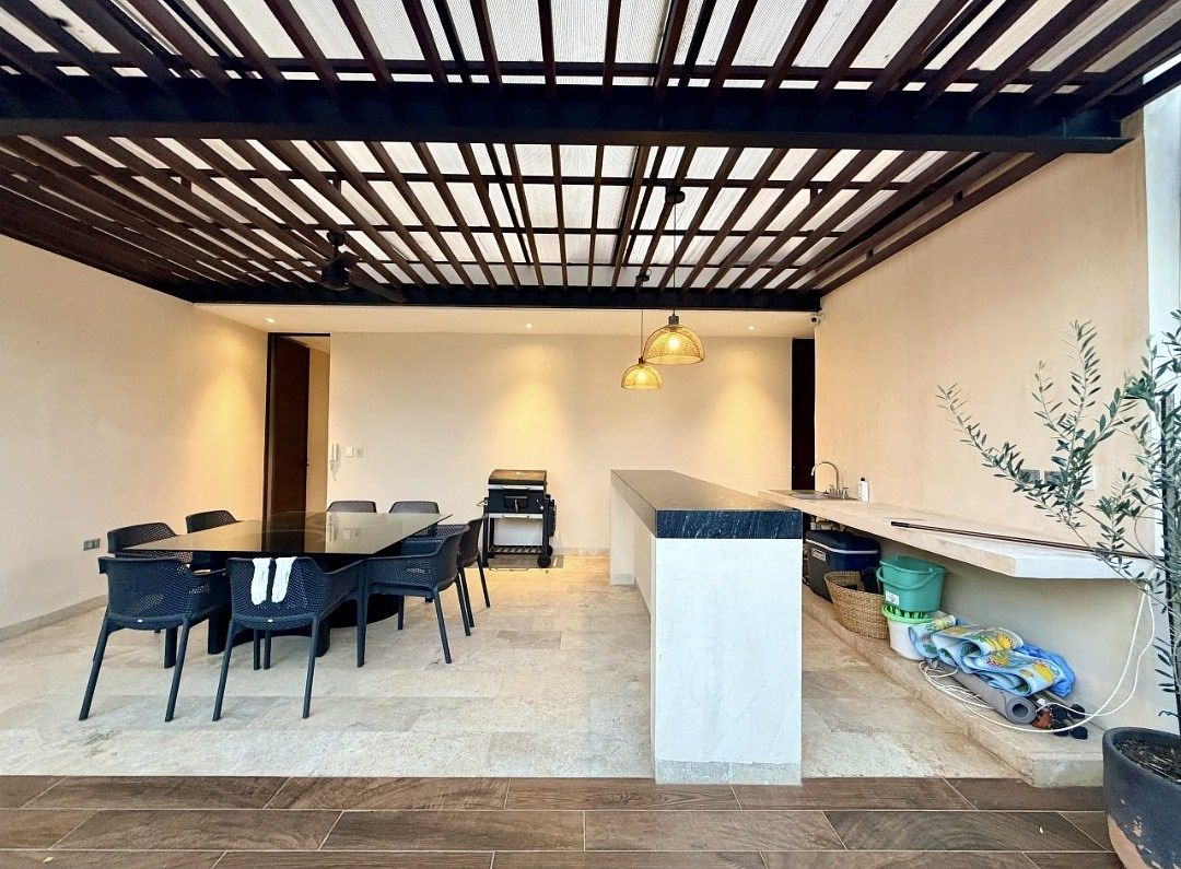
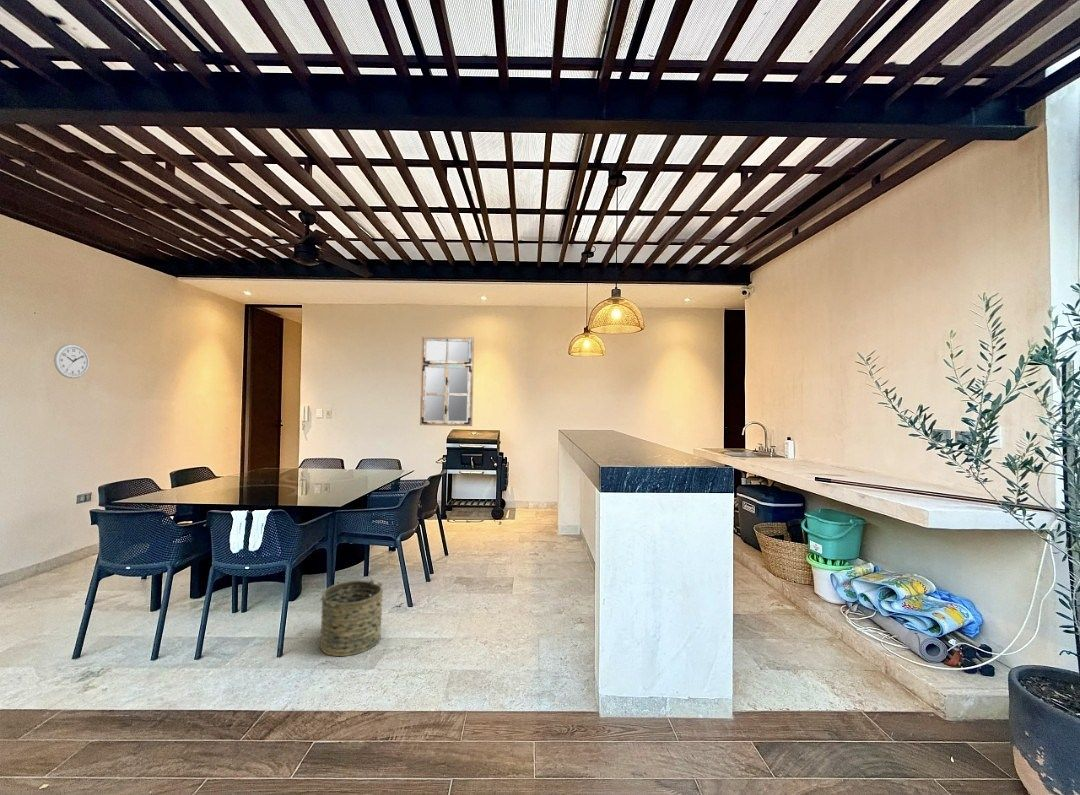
+ bucket [319,579,384,657]
+ wall clock [53,343,90,379]
+ mirror [419,335,475,427]
